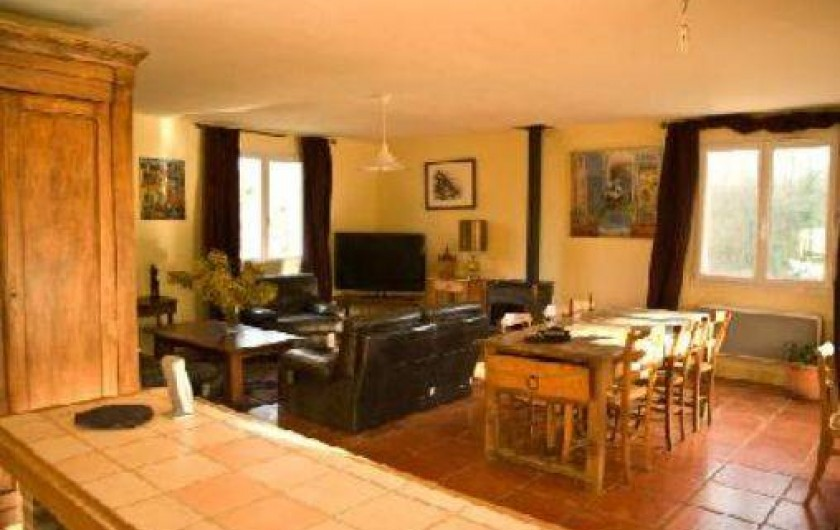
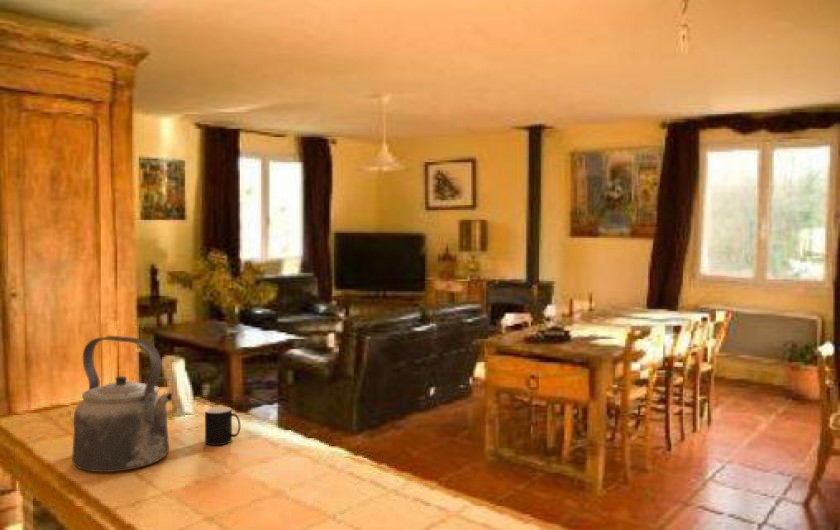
+ cup [204,406,241,446]
+ kettle [71,335,174,473]
